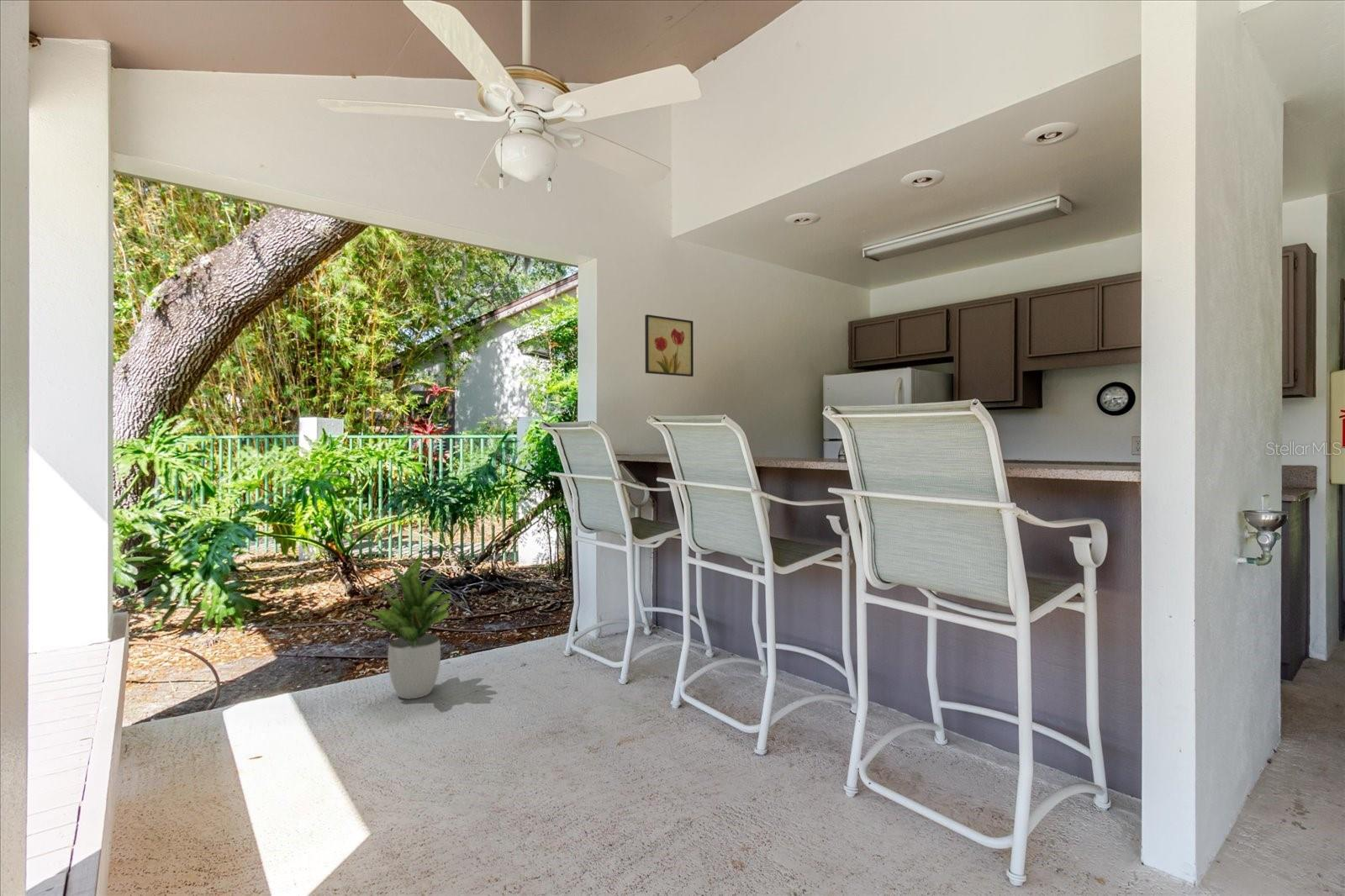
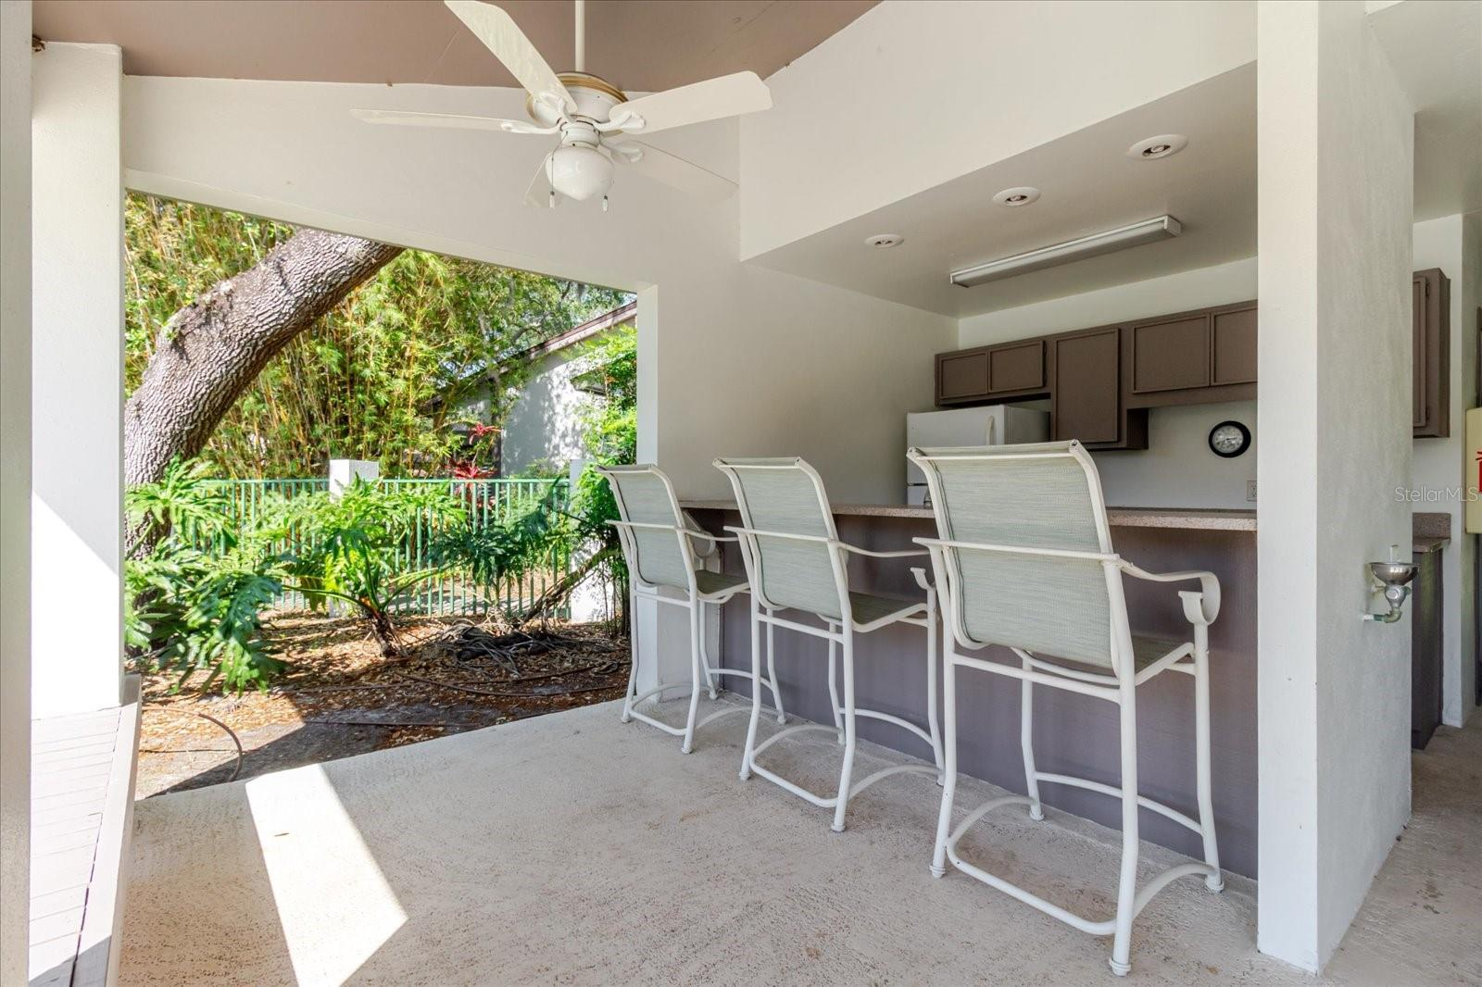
- wall art [644,314,694,377]
- potted plant [362,553,453,700]
